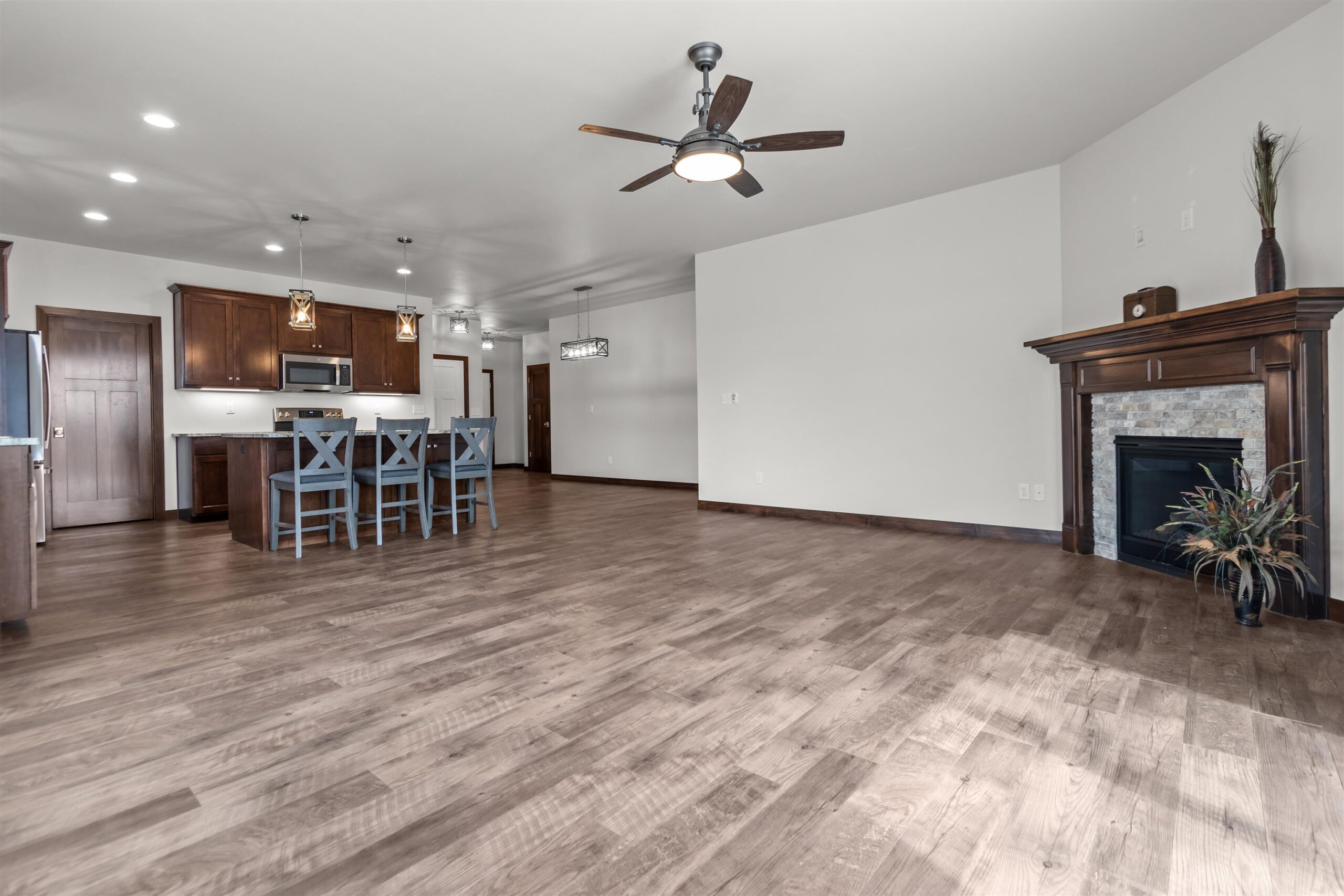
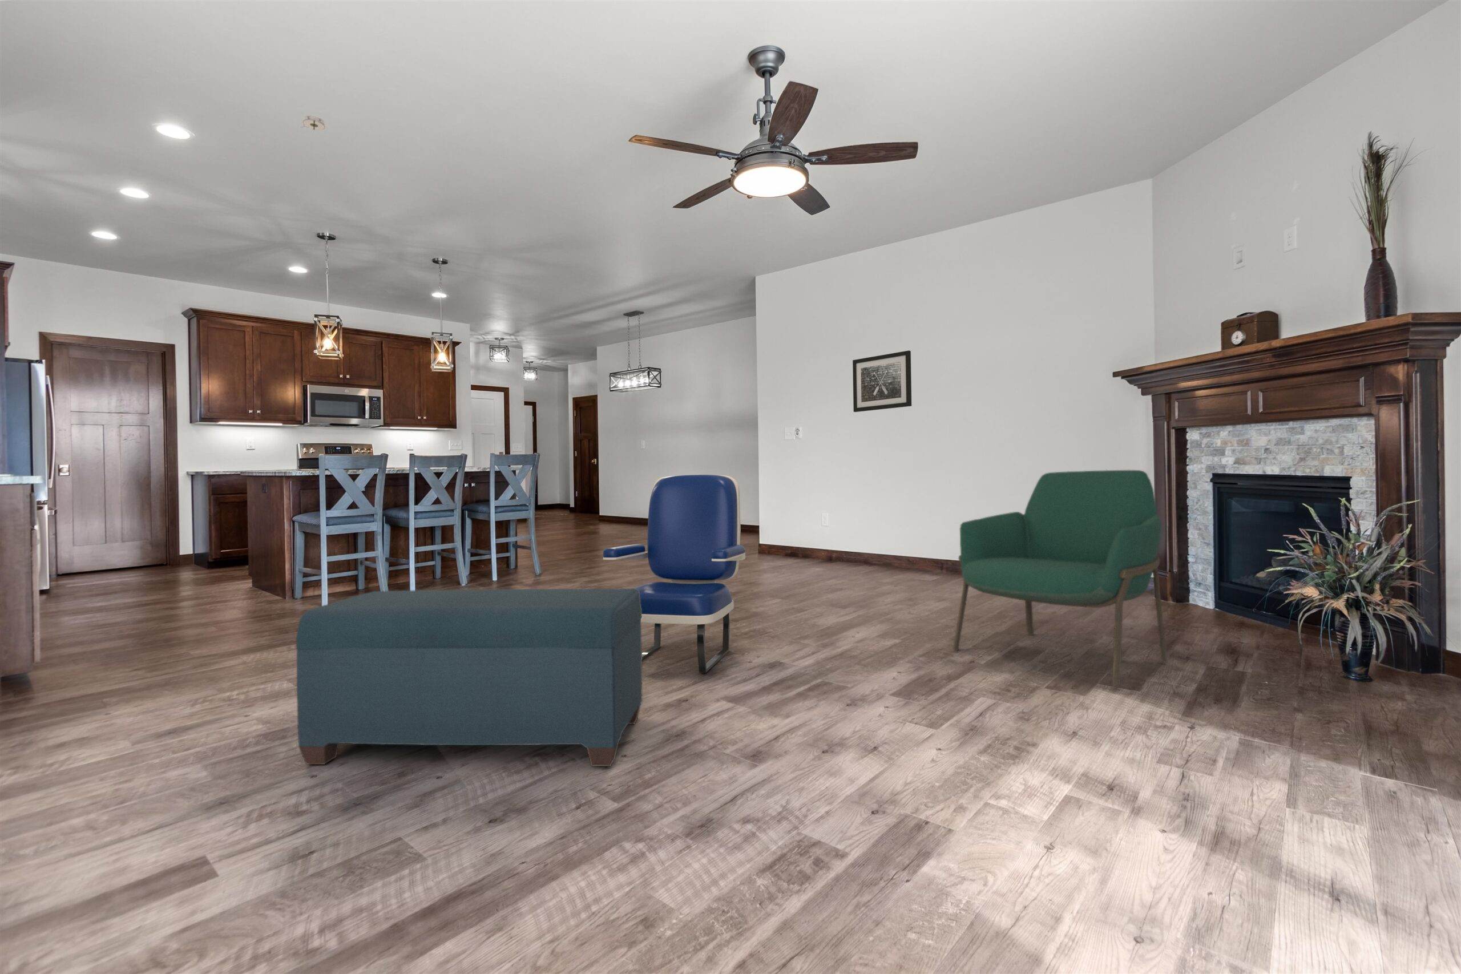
+ armchair [952,470,1167,689]
+ smoke detector [301,115,327,130]
+ wall art [852,350,912,413]
+ bench [296,588,642,766]
+ armchair [602,474,746,673]
